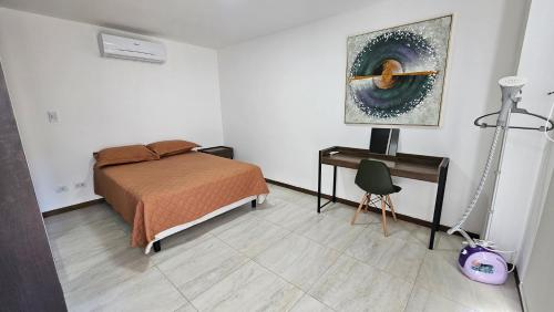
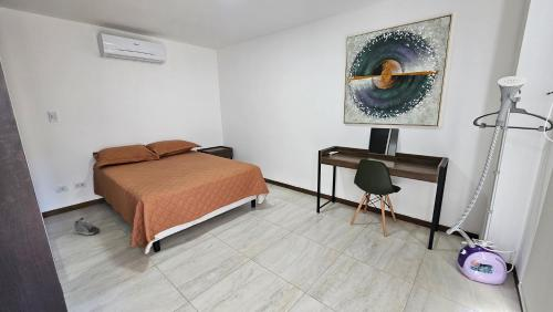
+ sneaker [73,217,101,237]
